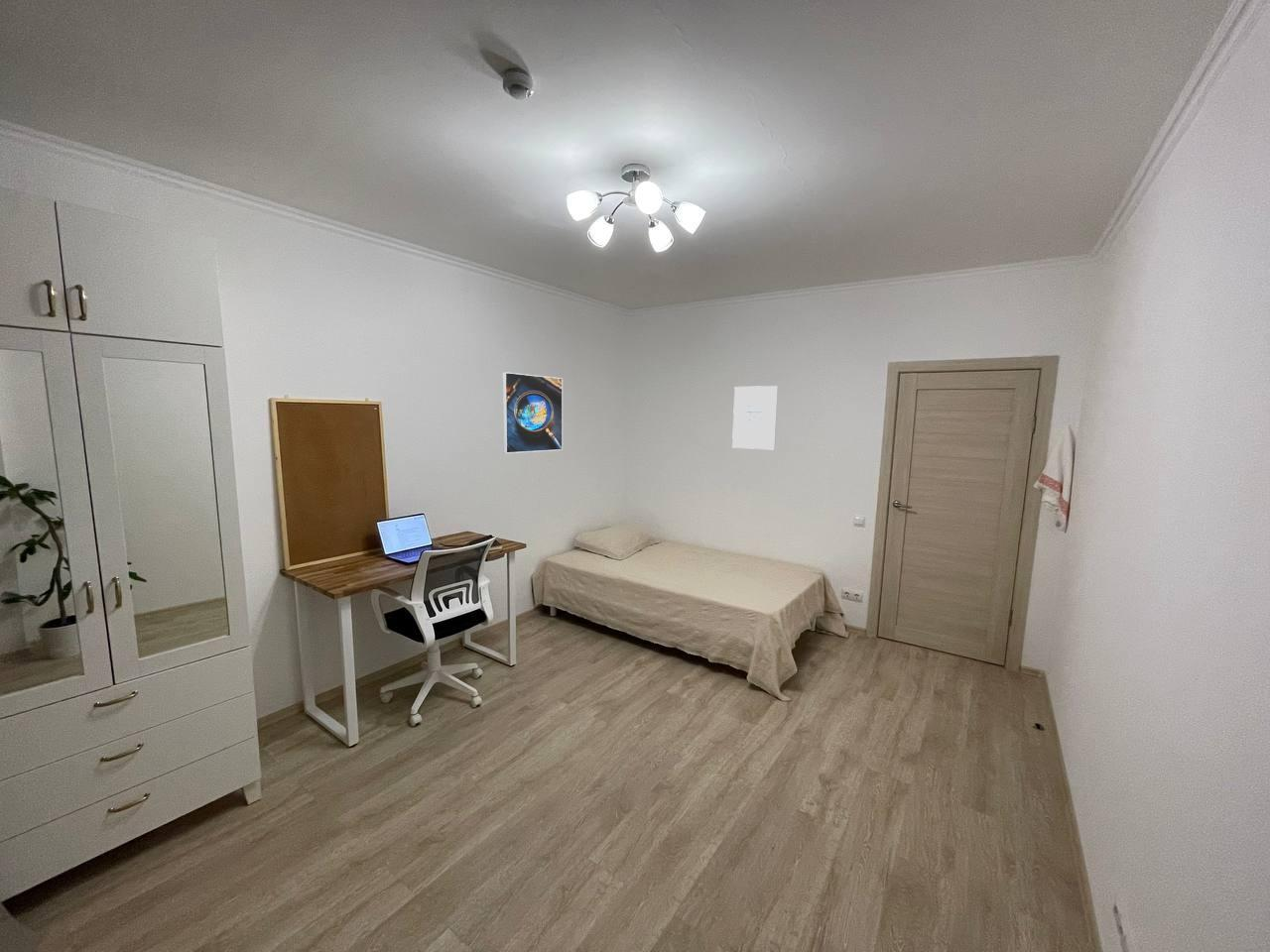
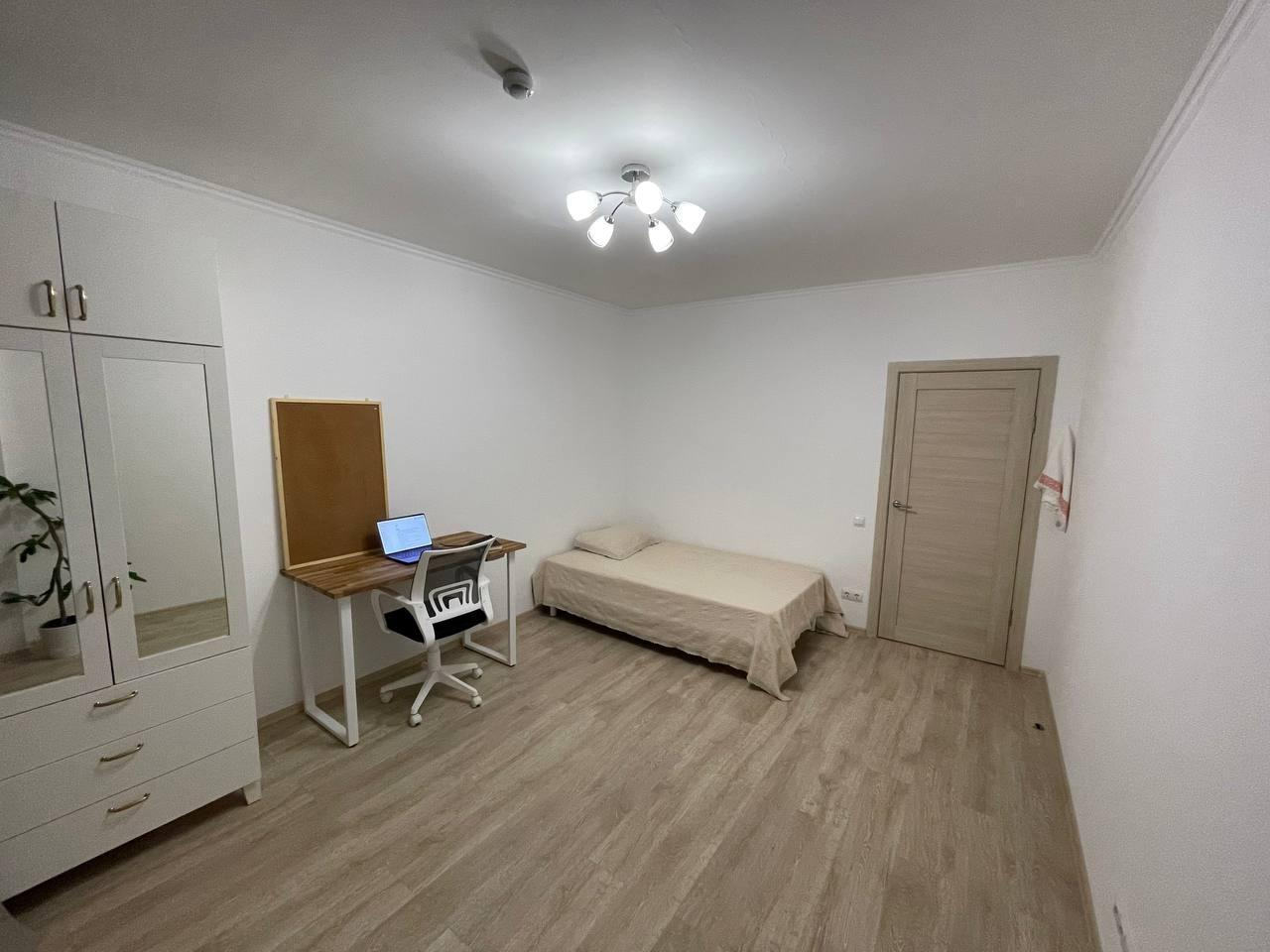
- wall art [731,385,779,451]
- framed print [502,371,564,454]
